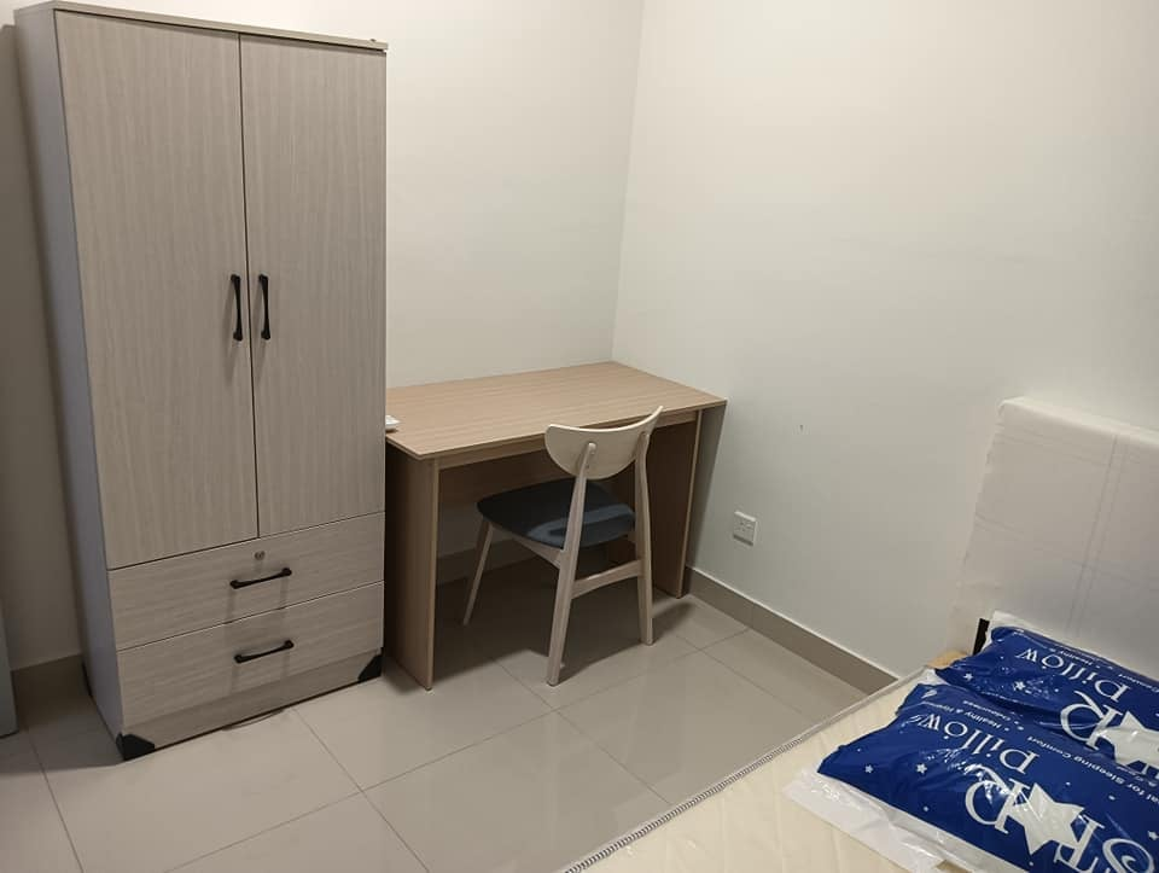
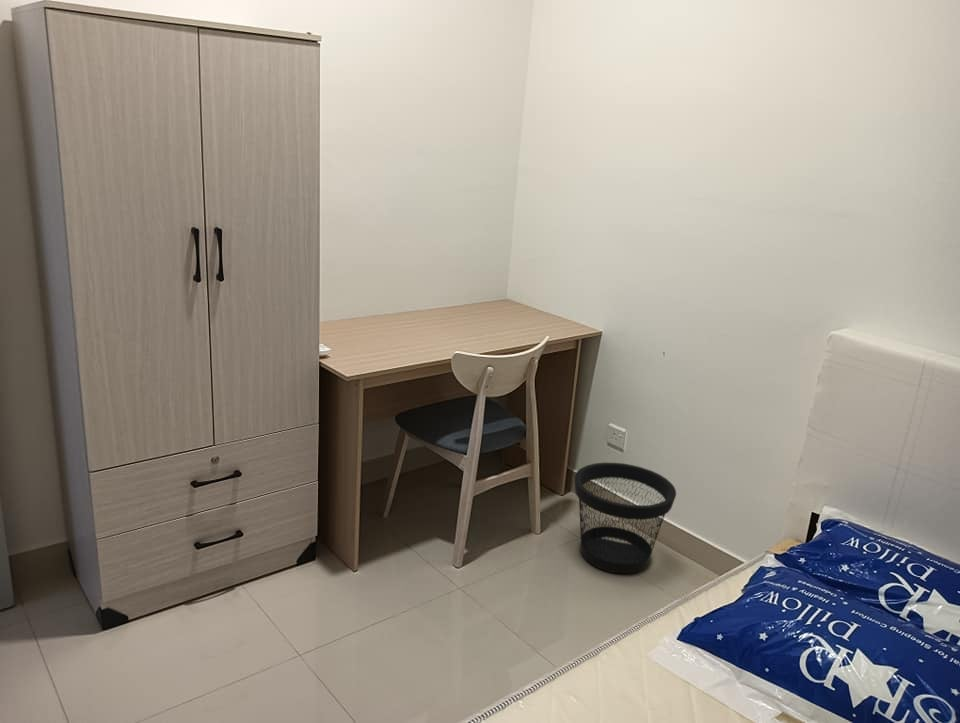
+ wastebasket [574,461,677,575]
